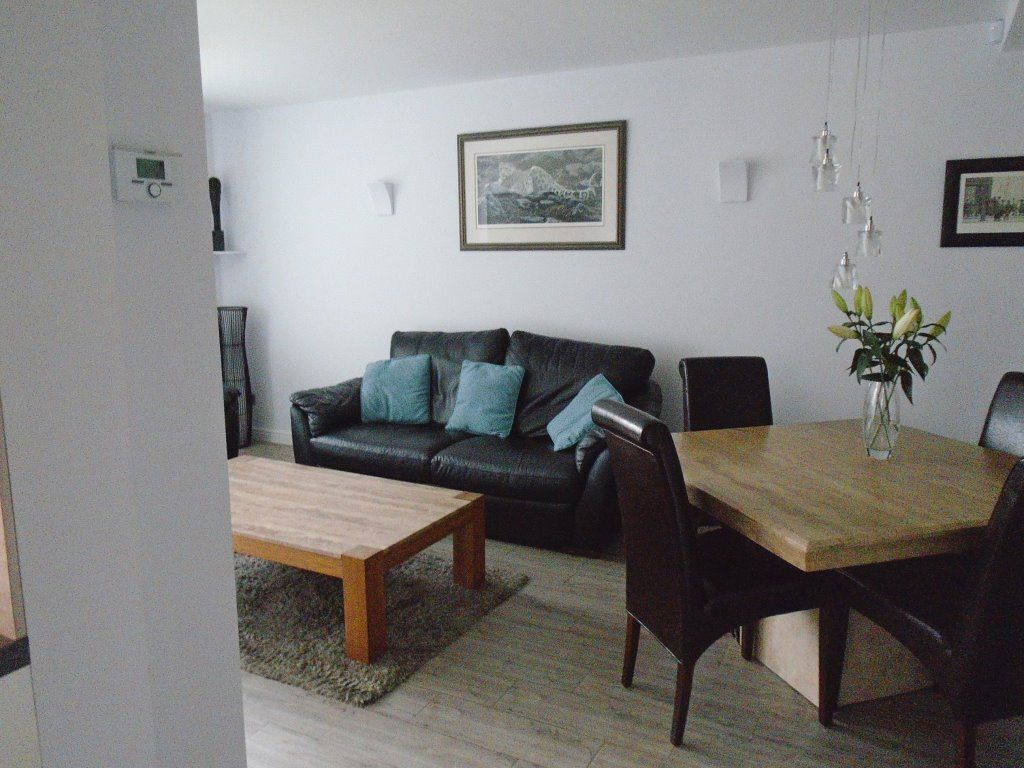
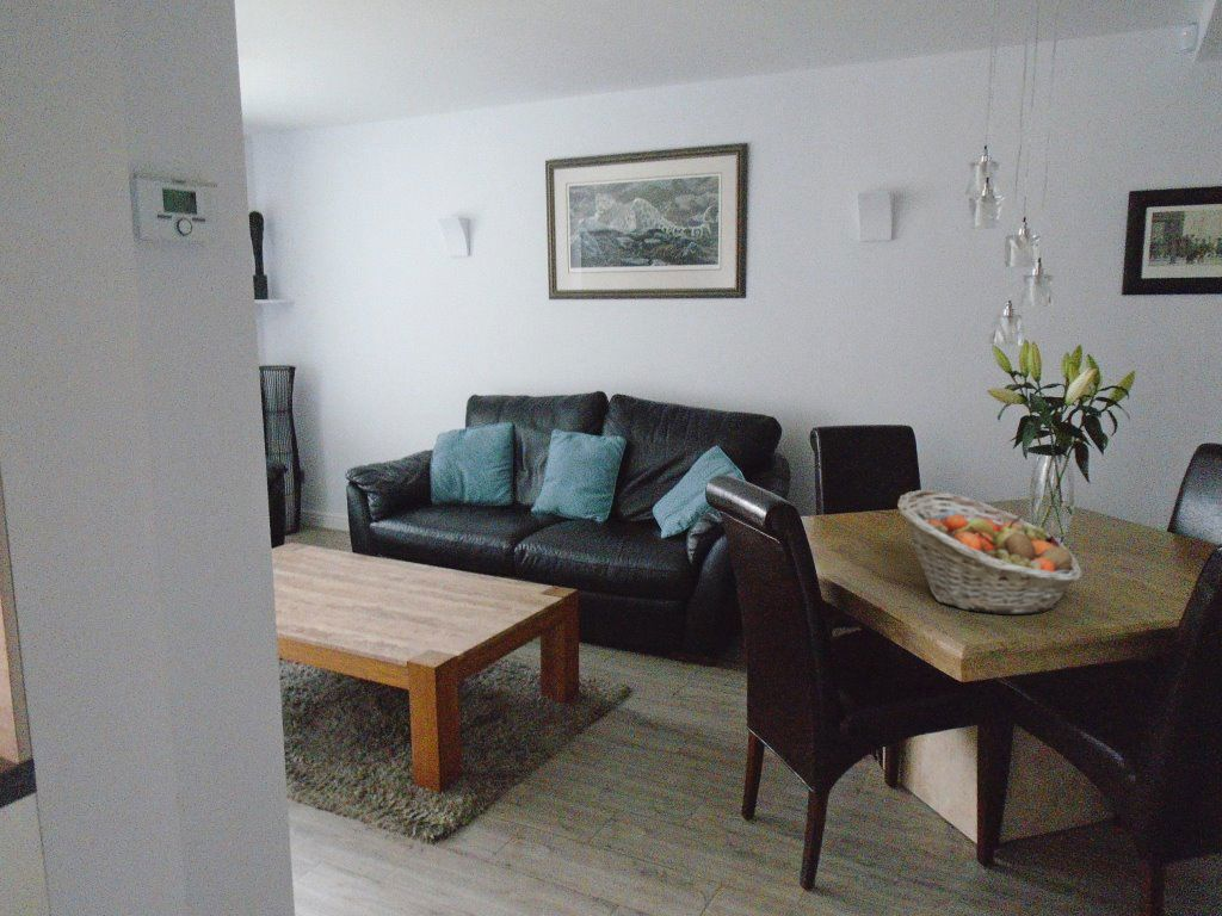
+ fruit basket [896,489,1082,615]
